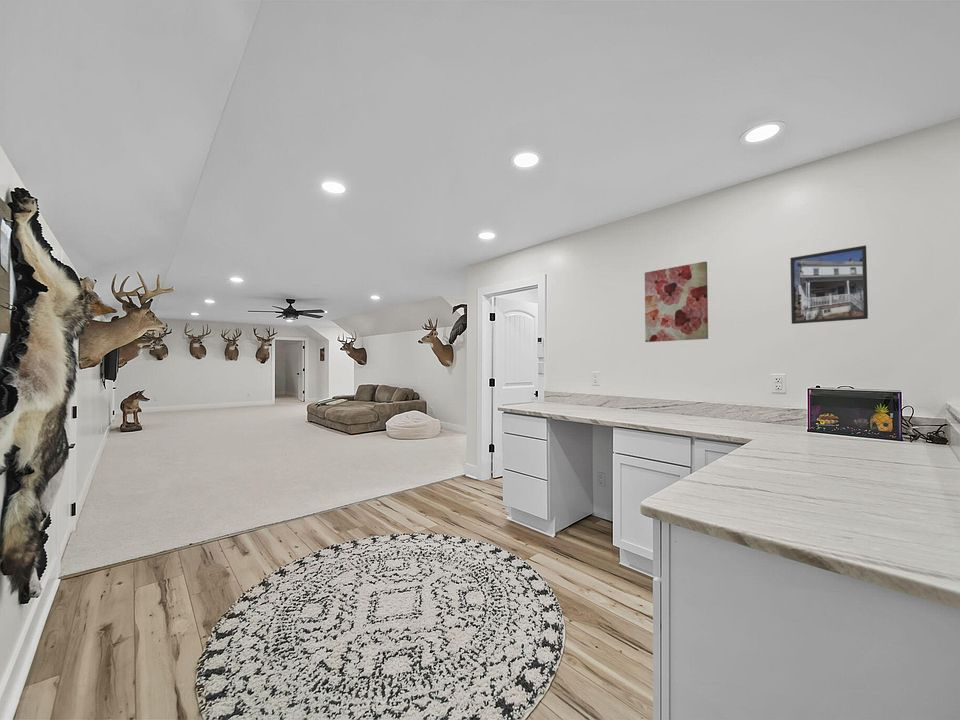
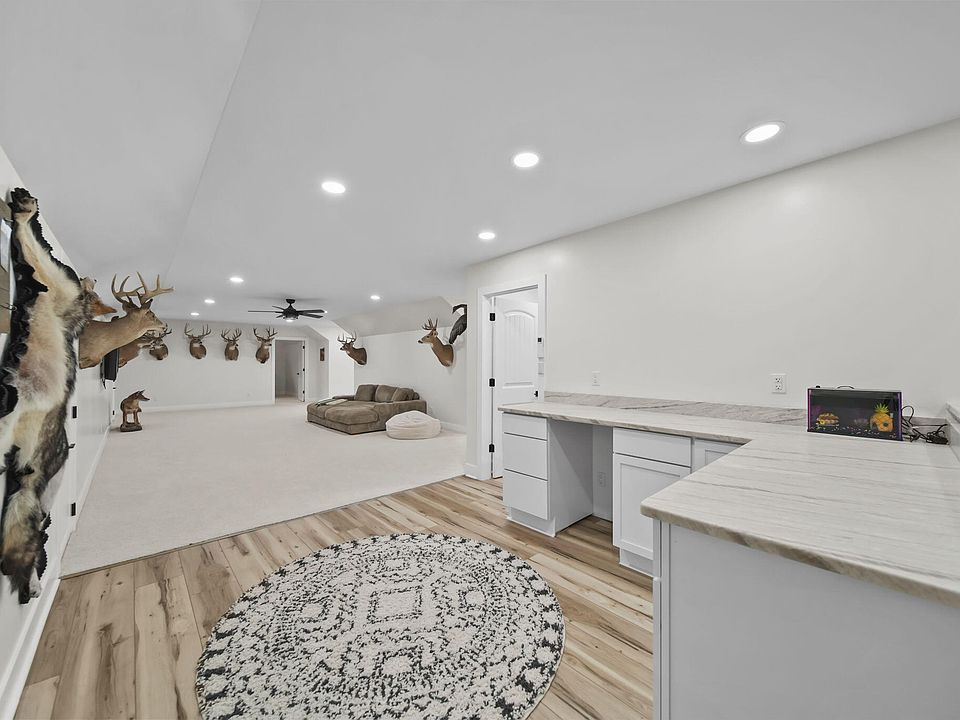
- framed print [789,244,869,325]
- wall art [644,260,709,343]
